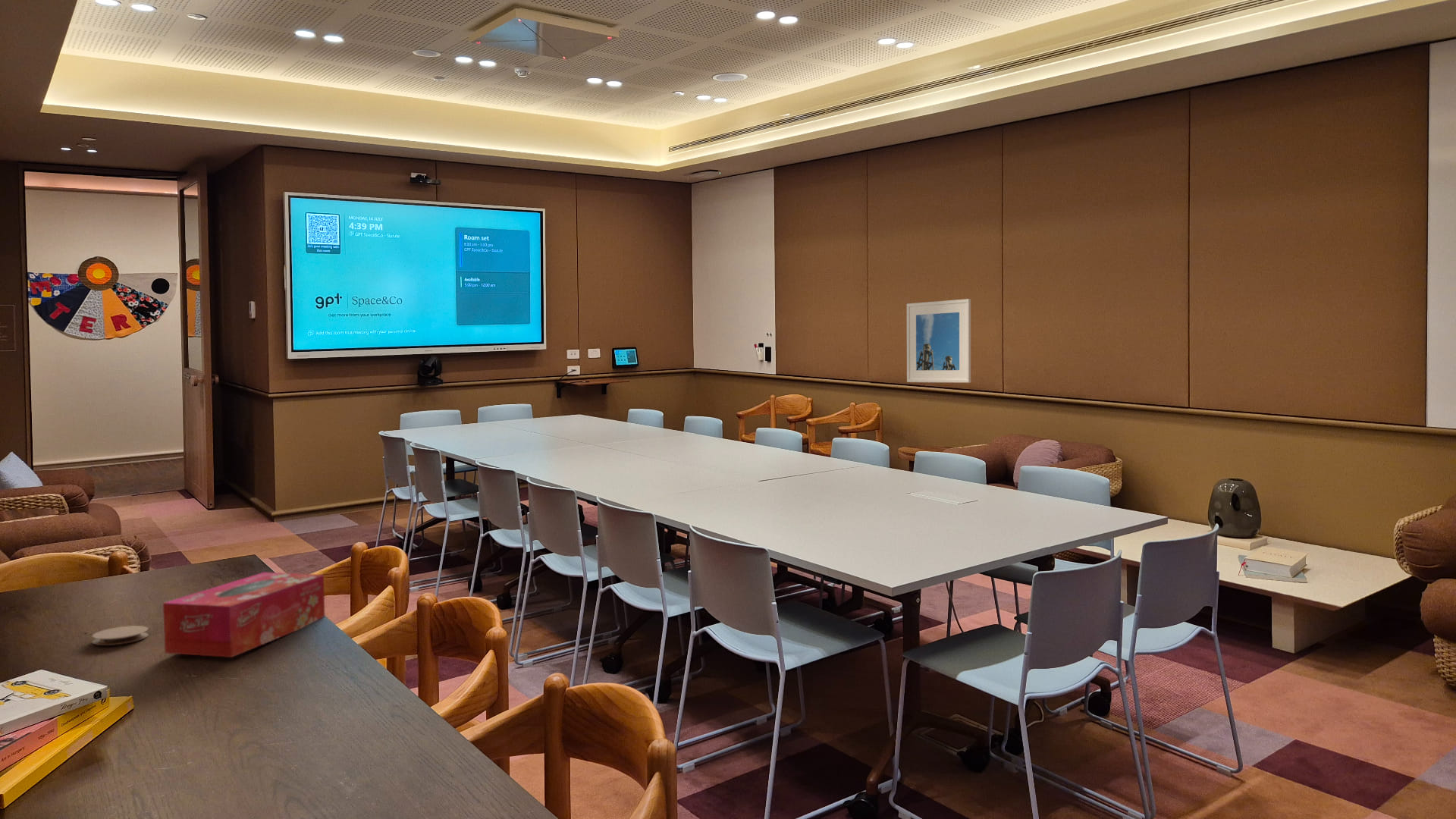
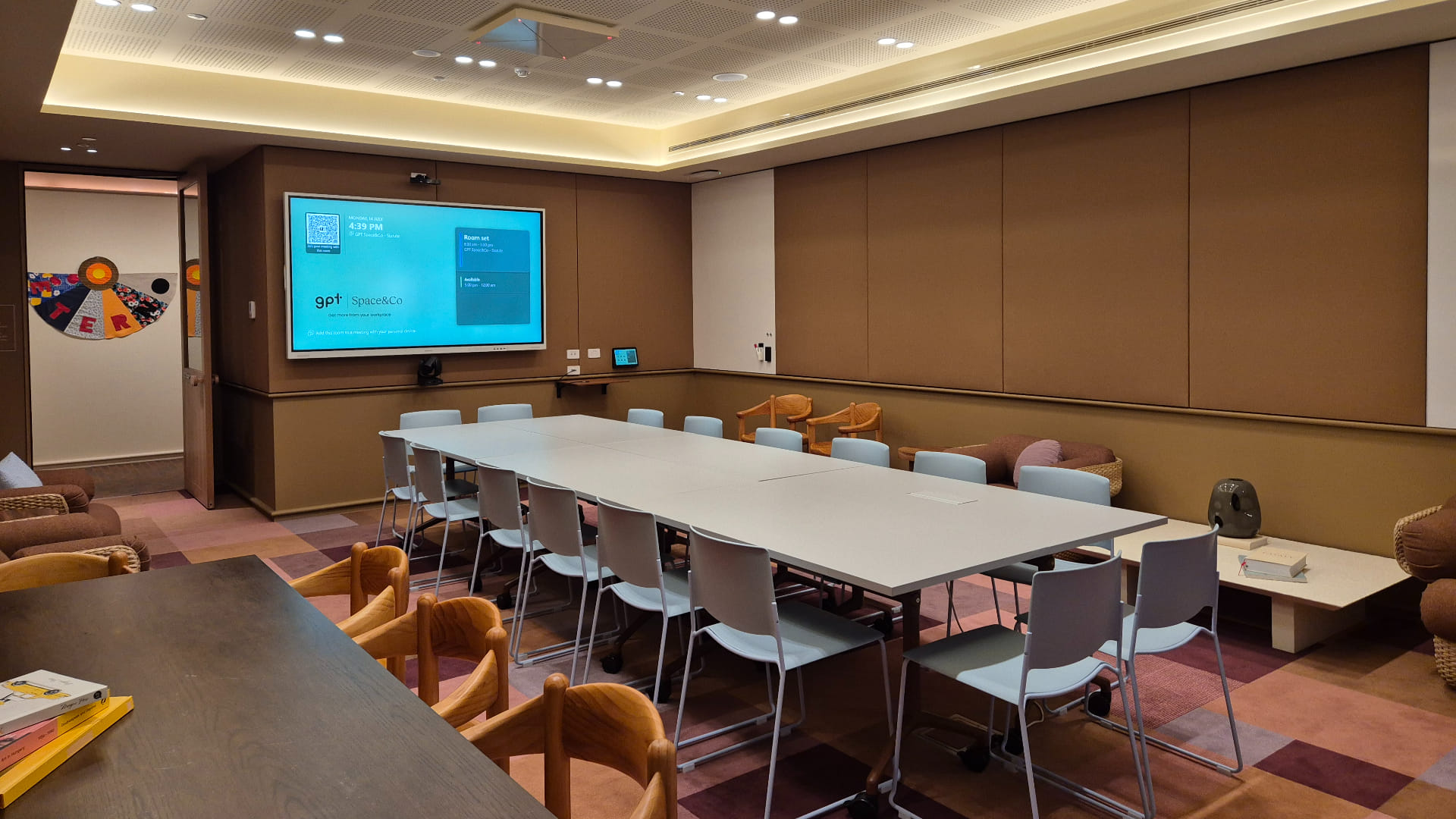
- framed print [906,298,971,384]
- tissue box [162,572,325,658]
- coaster [92,625,149,646]
